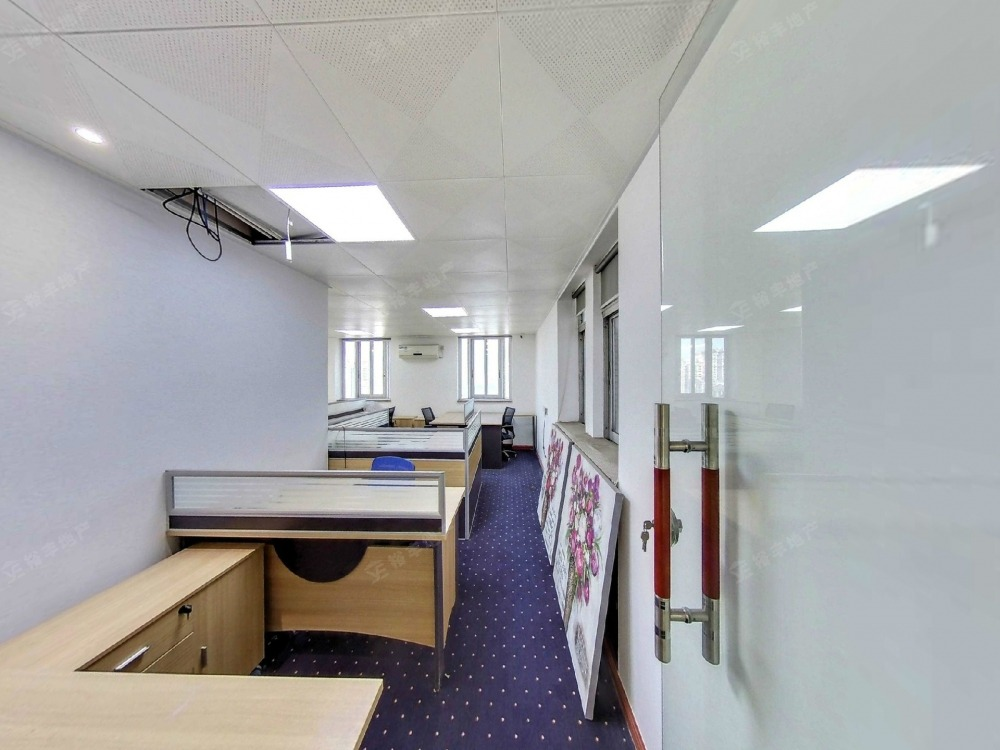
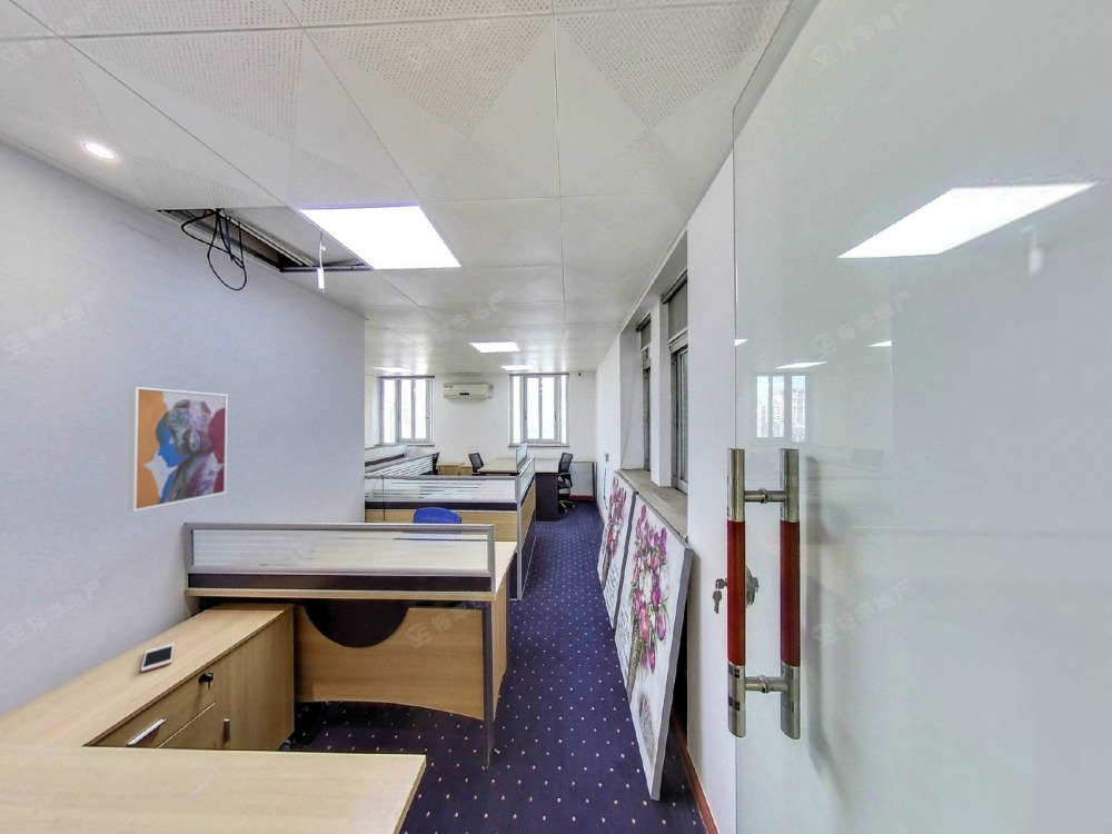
+ wall art [127,386,229,513]
+ cell phone [140,643,176,673]
